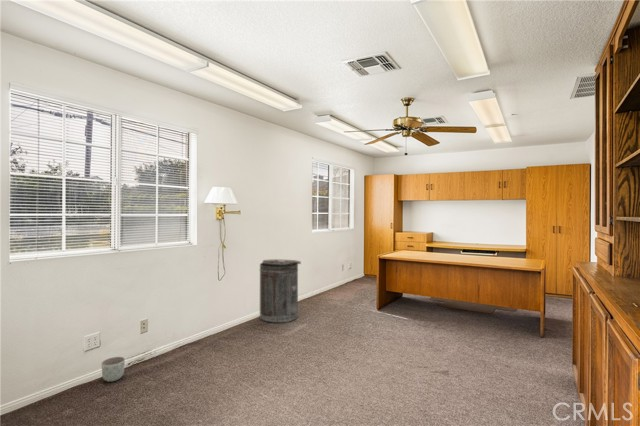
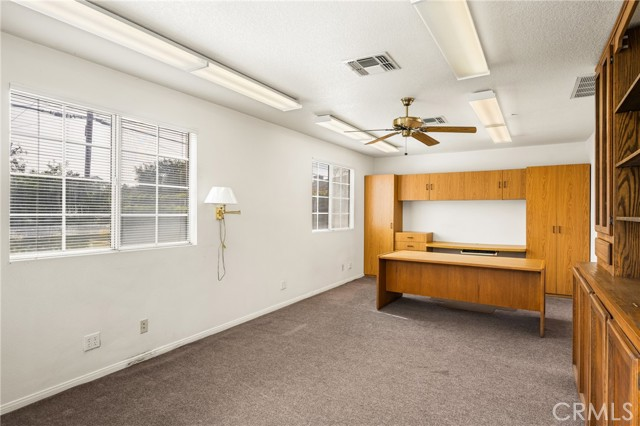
- trash can lid [258,258,302,324]
- planter [100,356,126,383]
